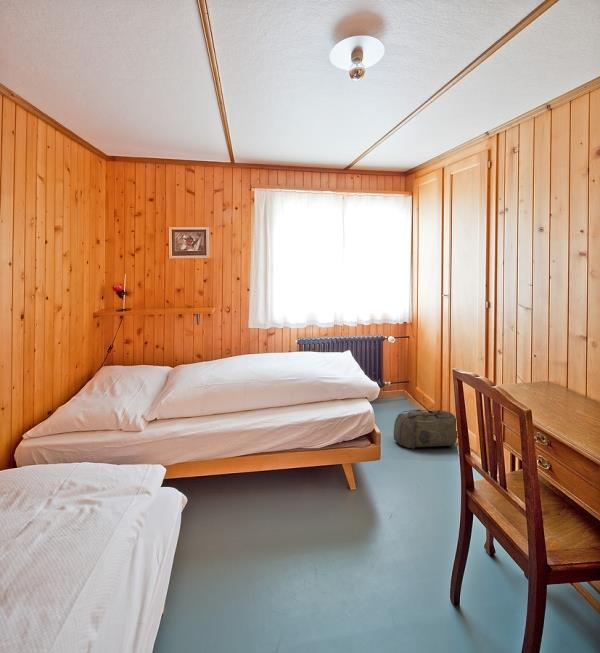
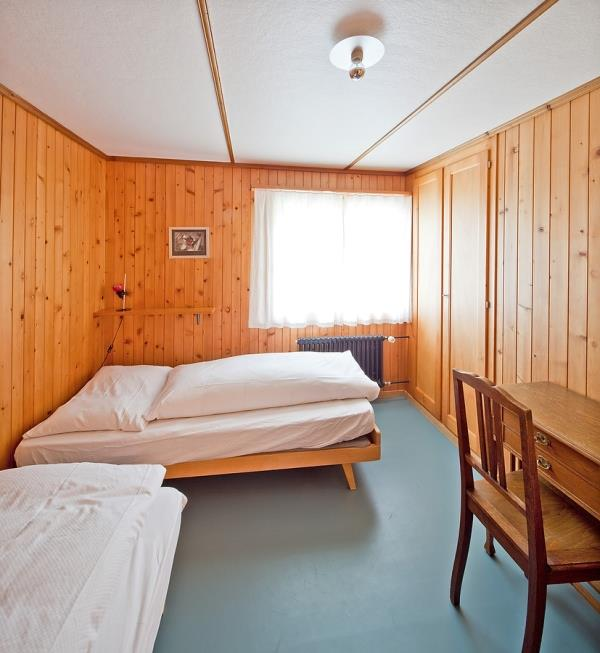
- backpack [393,406,458,450]
